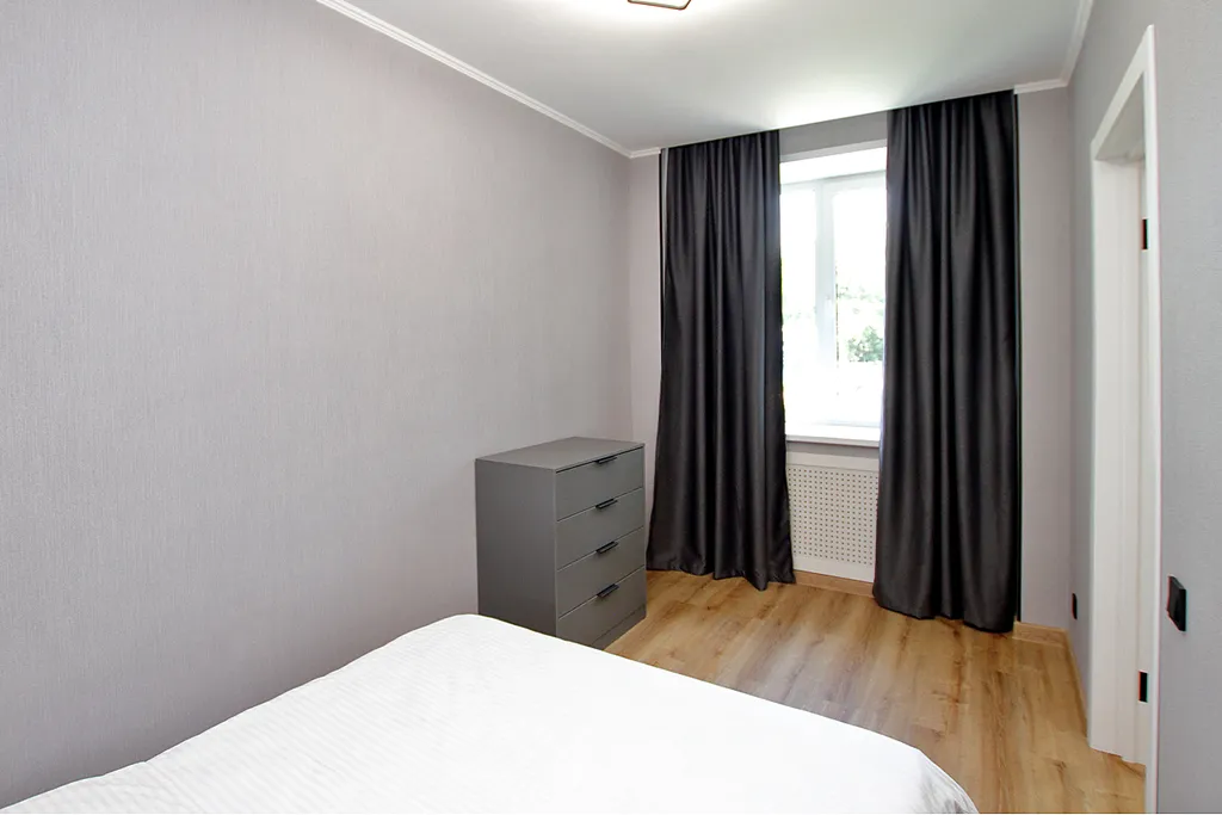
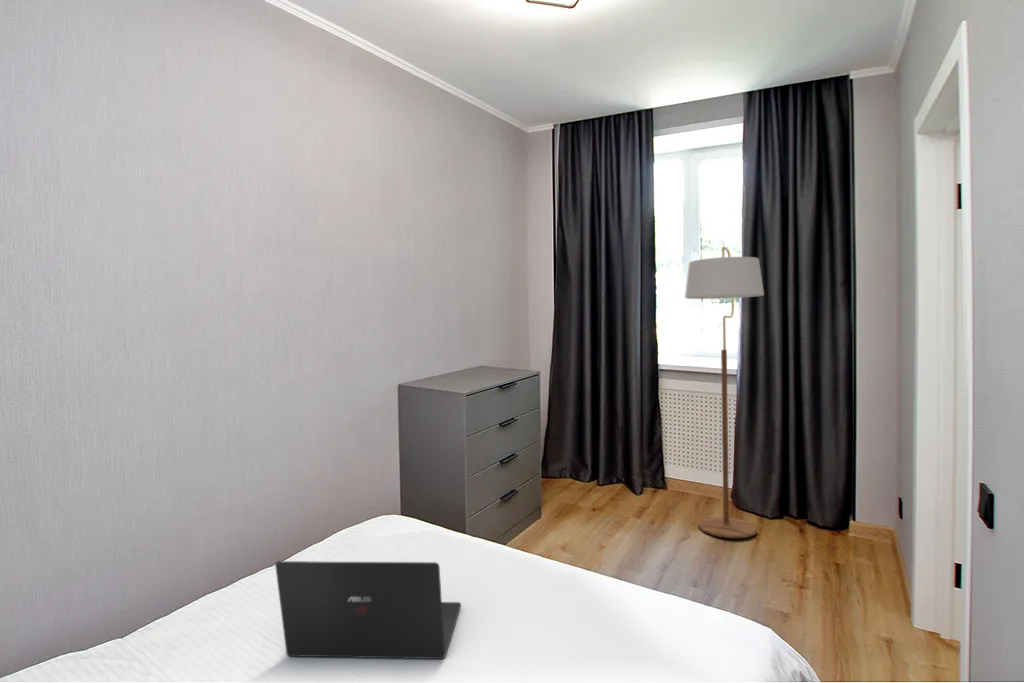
+ floor lamp [684,246,765,539]
+ laptop [274,560,462,660]
